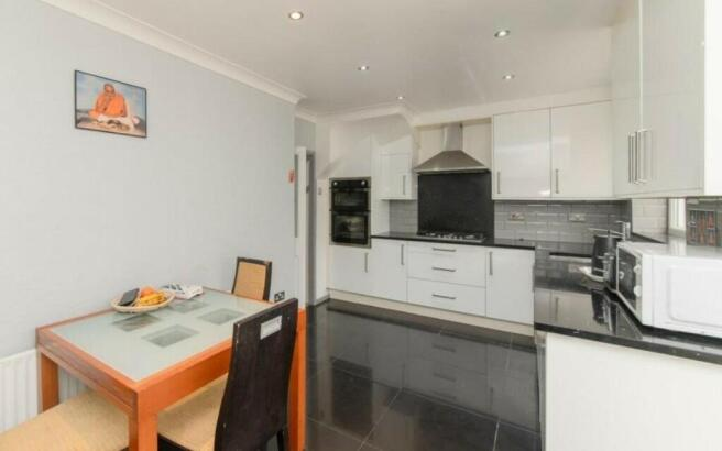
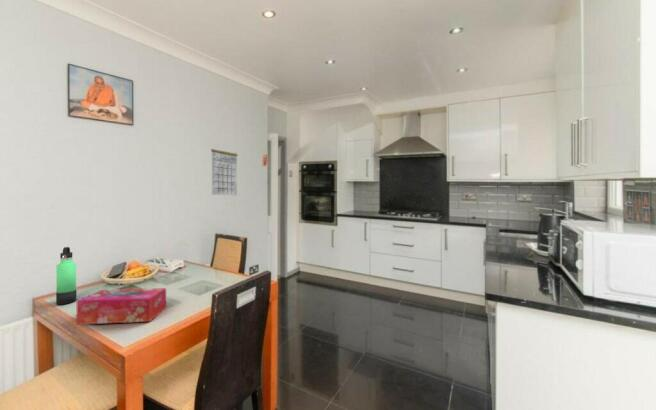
+ thermos bottle [55,246,77,305]
+ tissue box [76,287,167,325]
+ calendar [210,144,239,196]
